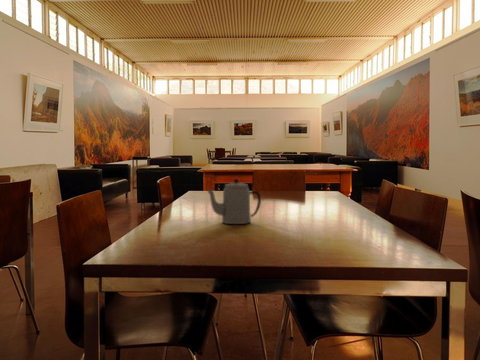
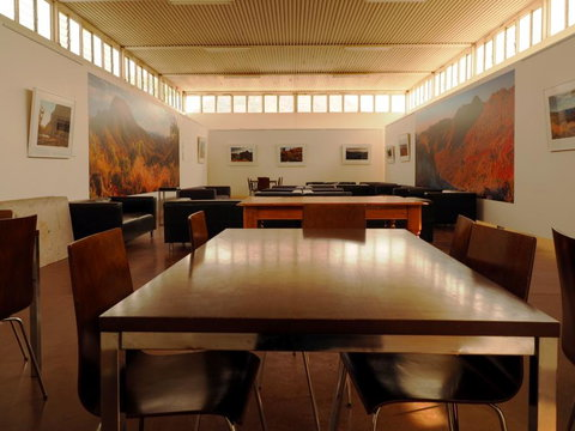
- teapot [206,177,262,225]
